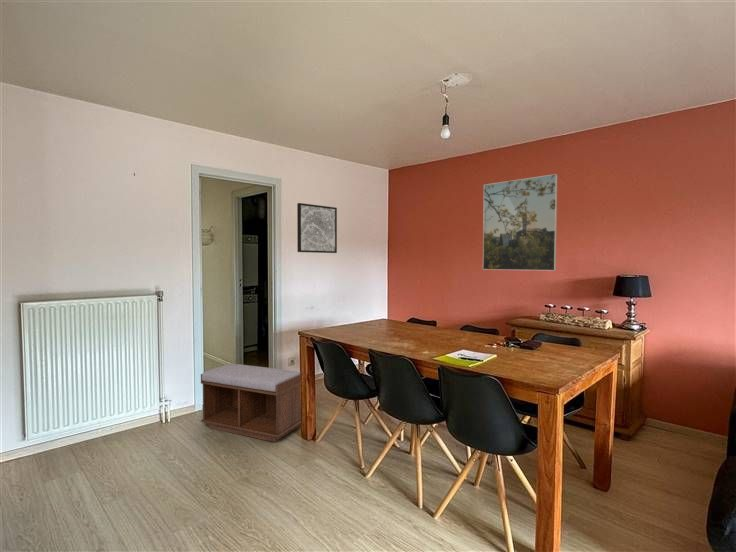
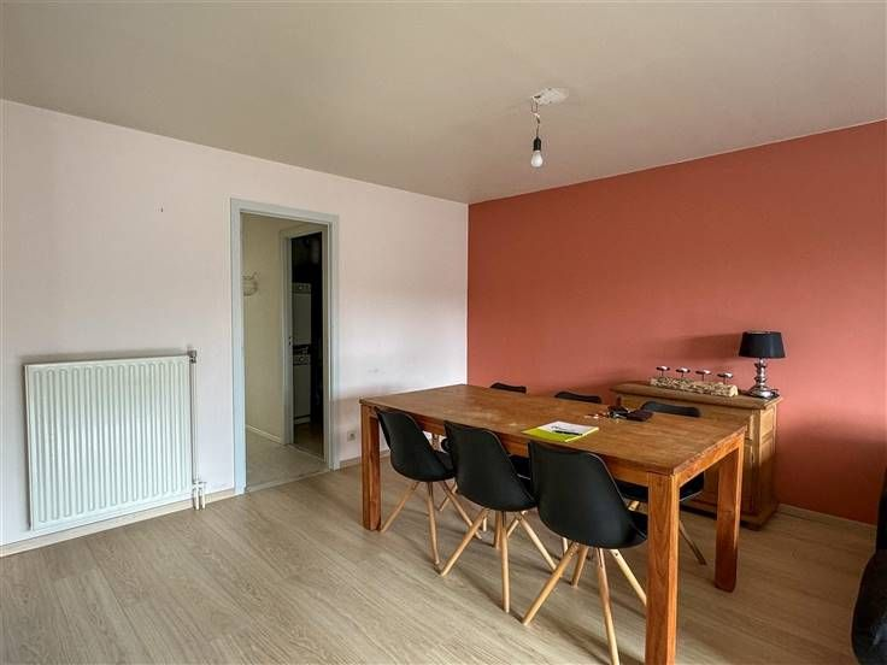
- bench [200,363,302,443]
- wall art [296,202,338,254]
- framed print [482,173,558,272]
